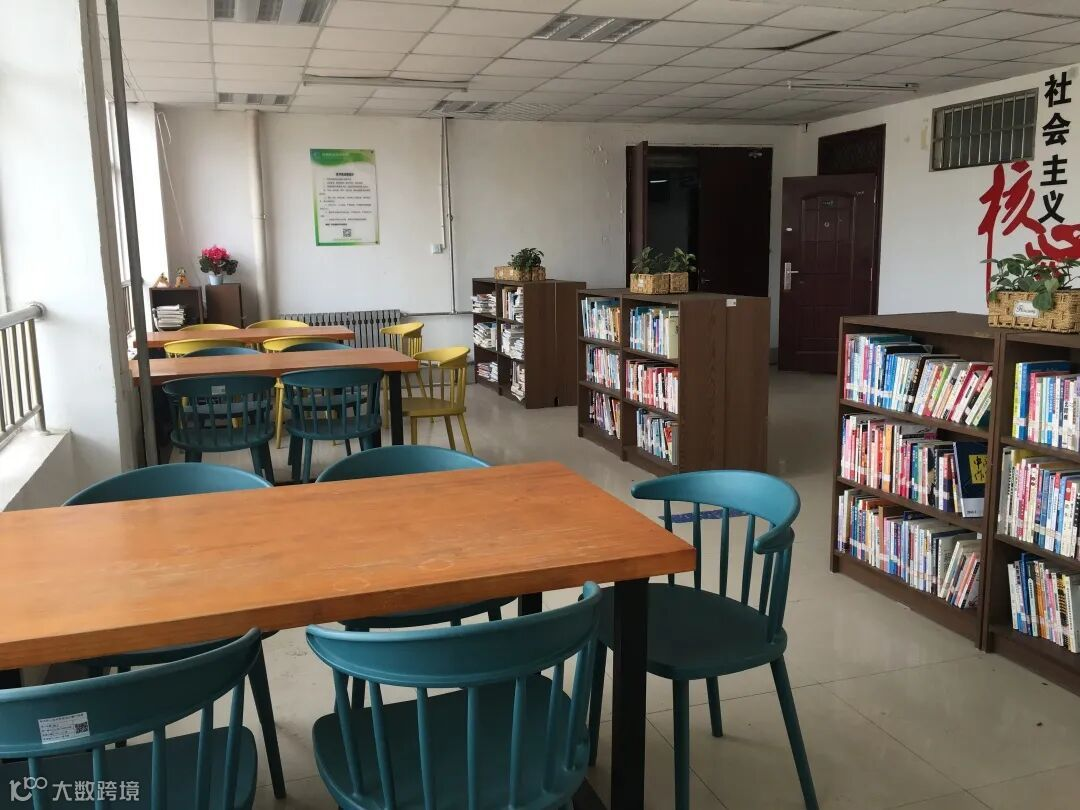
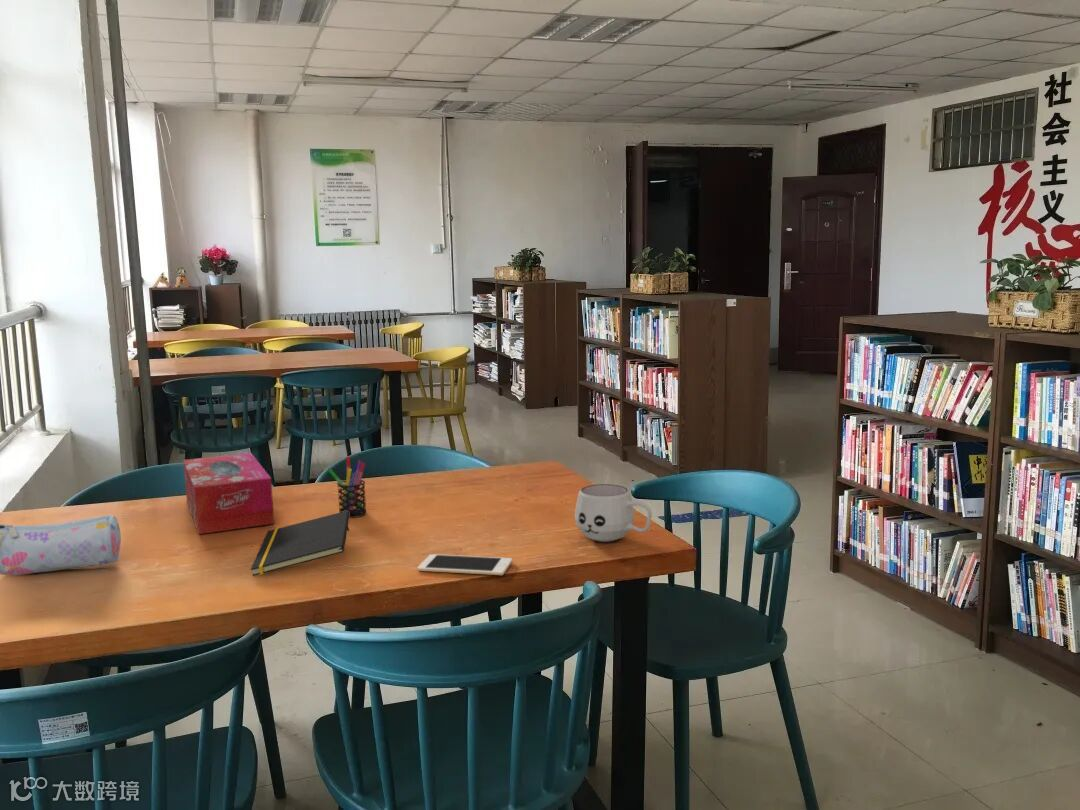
+ cell phone [417,553,513,576]
+ mug [574,483,653,543]
+ pen holder [328,456,368,519]
+ tissue box [182,452,275,535]
+ notepad [250,511,350,577]
+ pencil case [0,514,122,576]
